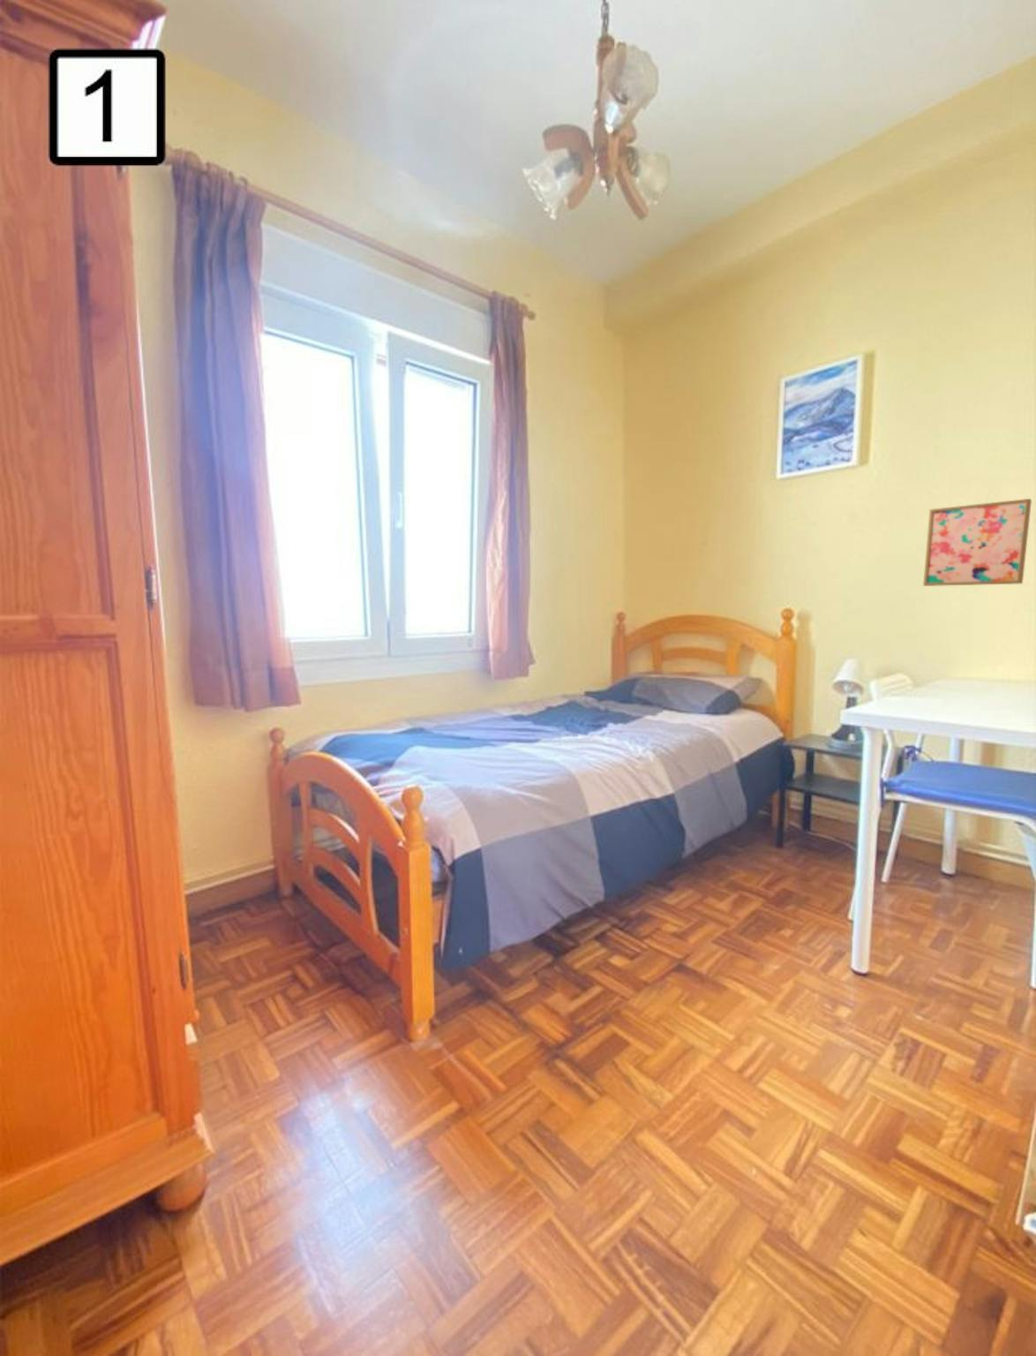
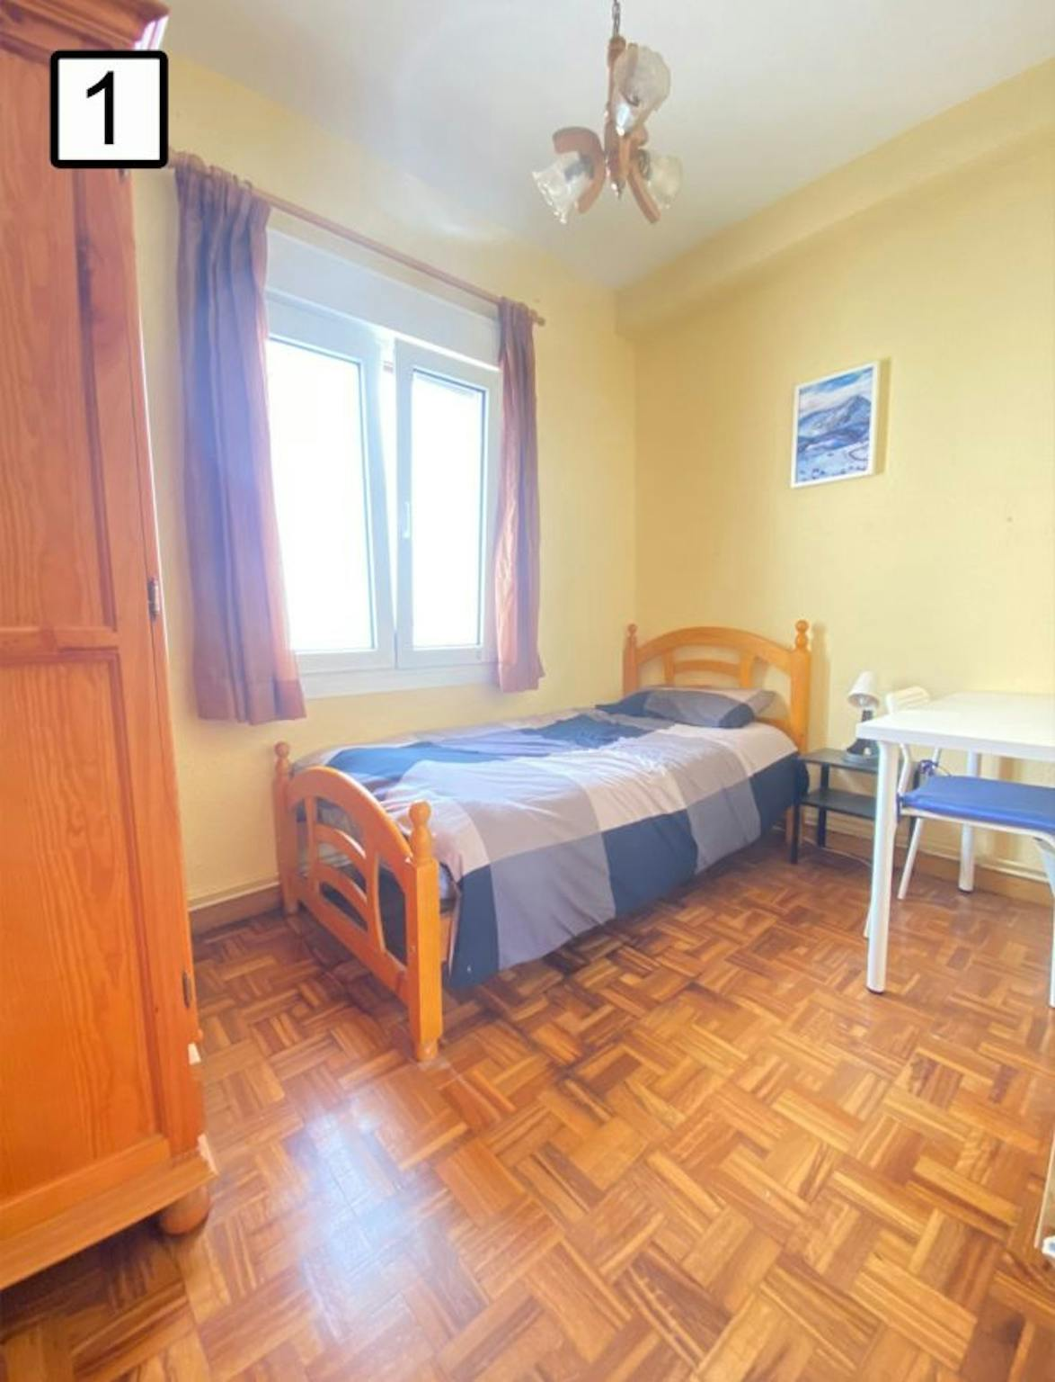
- wall art [922,498,1033,587]
